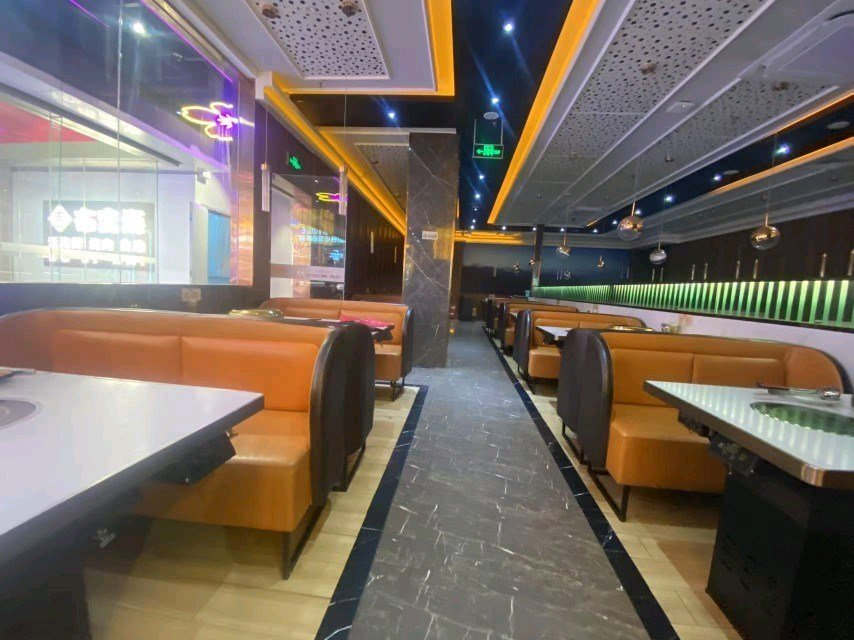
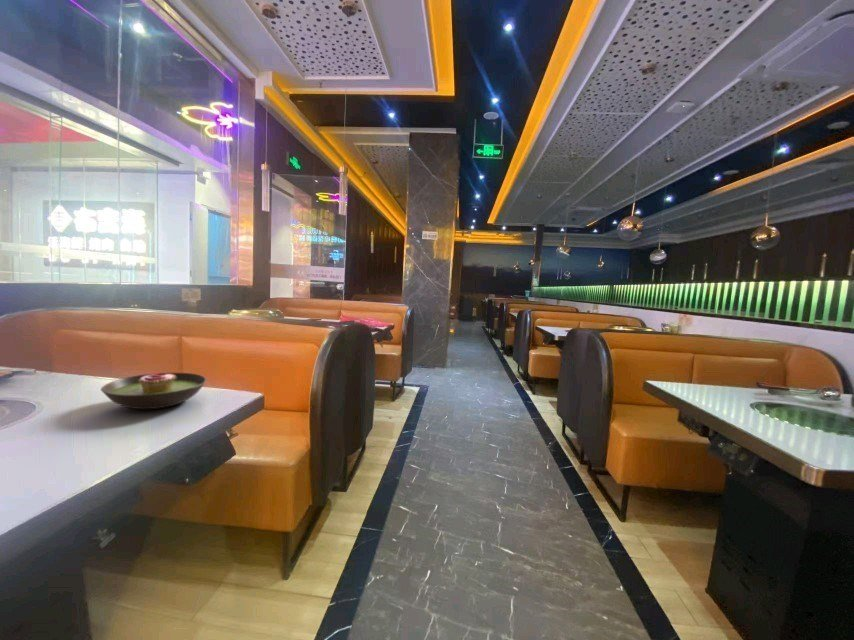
+ soup bowl [100,372,208,410]
